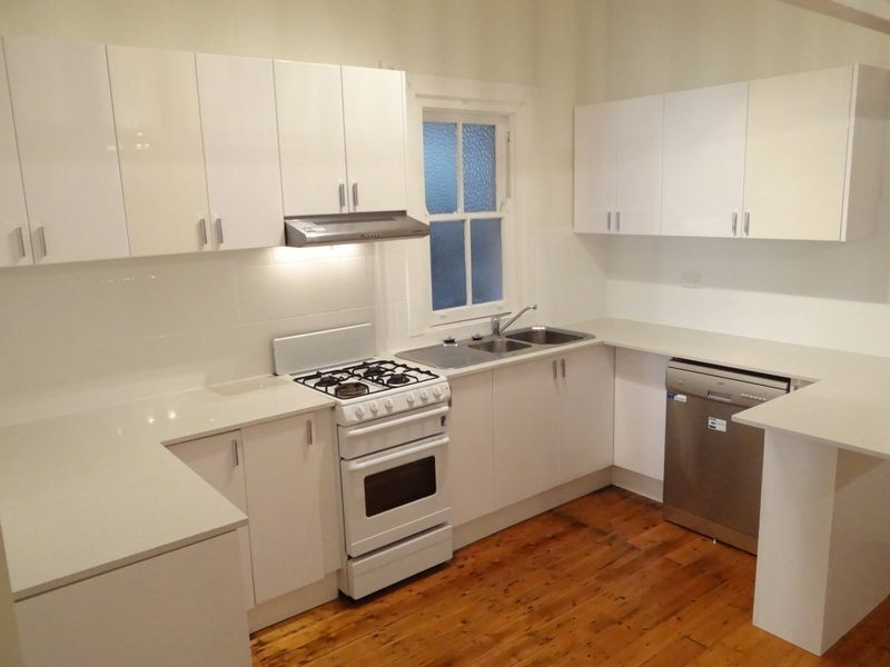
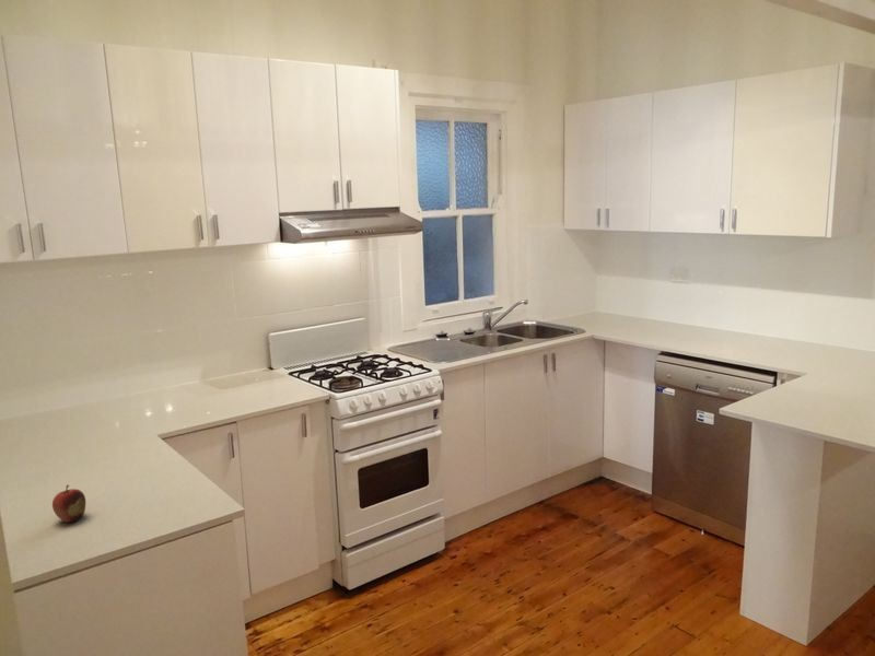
+ fruit [51,484,86,524]
